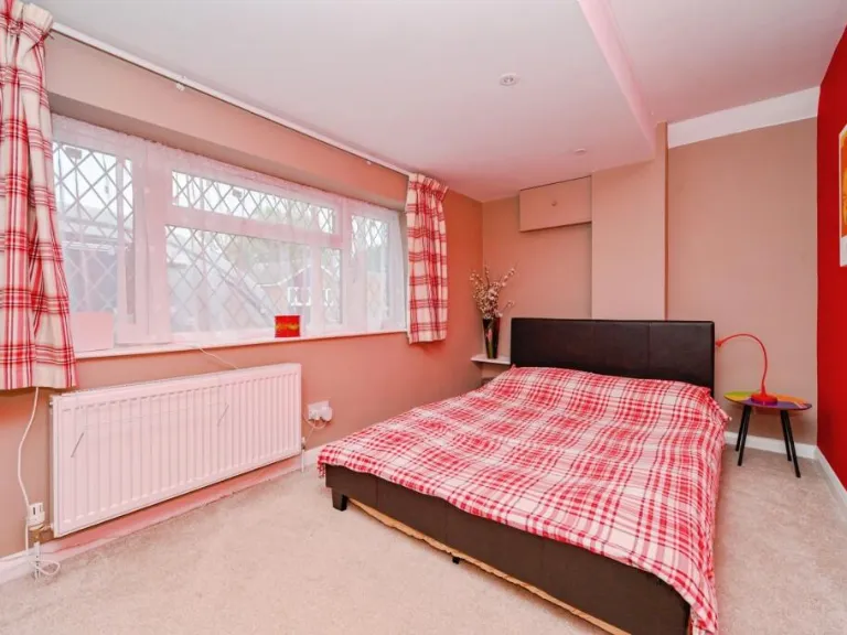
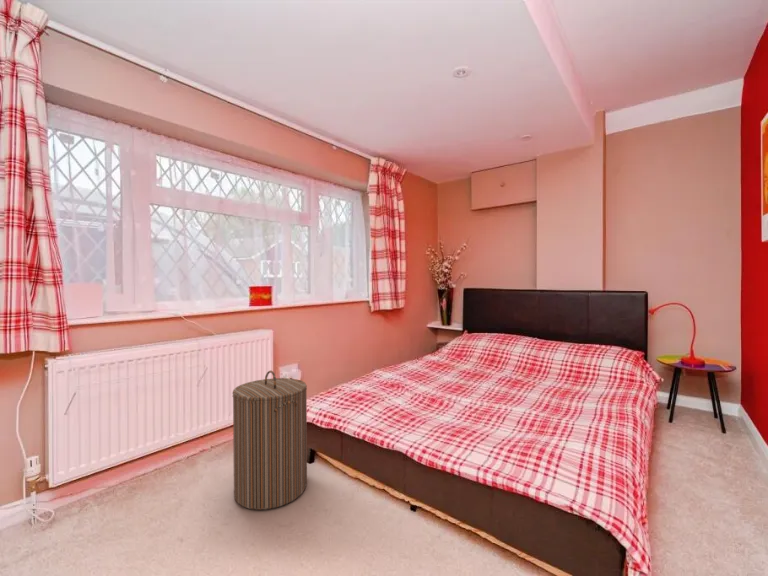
+ laundry hamper [231,370,308,511]
